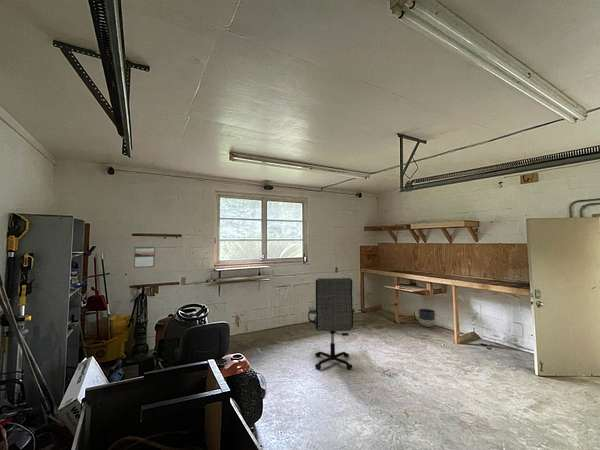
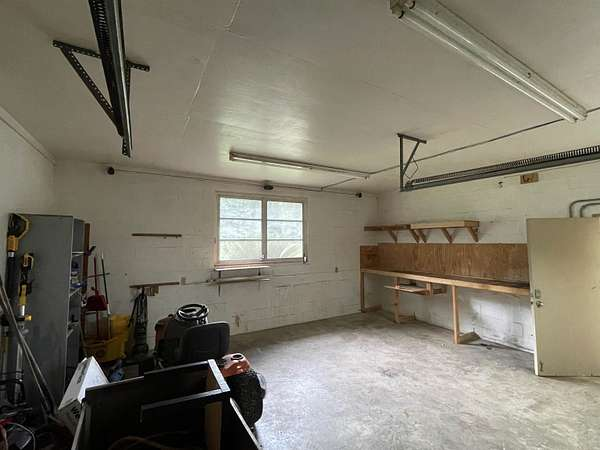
- planter [417,308,436,328]
- office chair [307,277,356,371]
- calendar [133,245,156,269]
